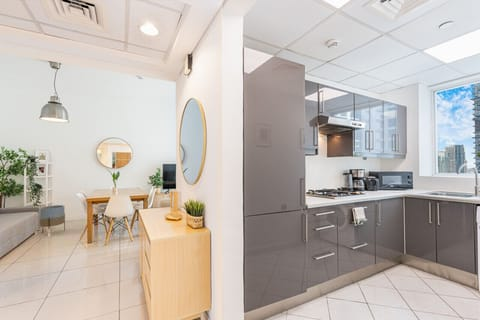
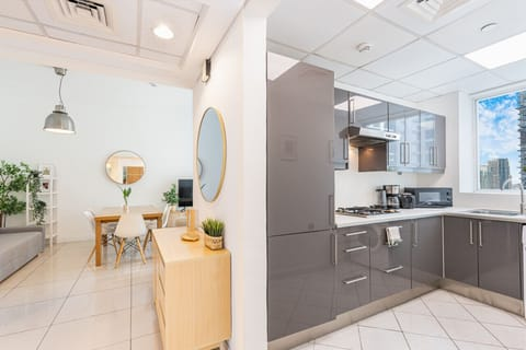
- planter [38,204,66,234]
